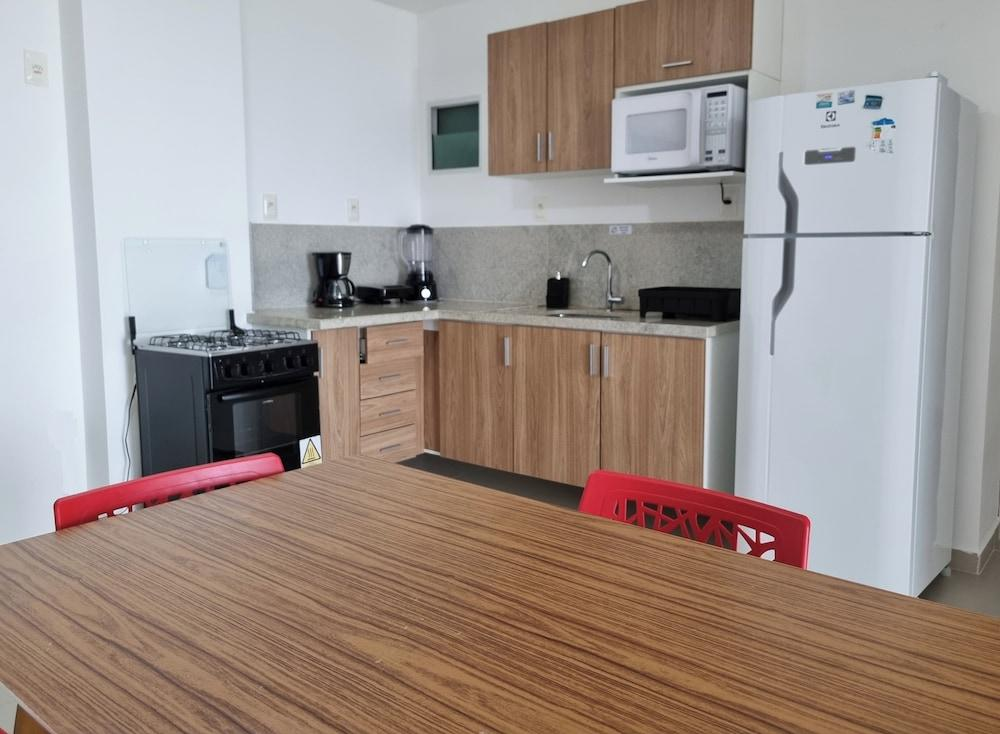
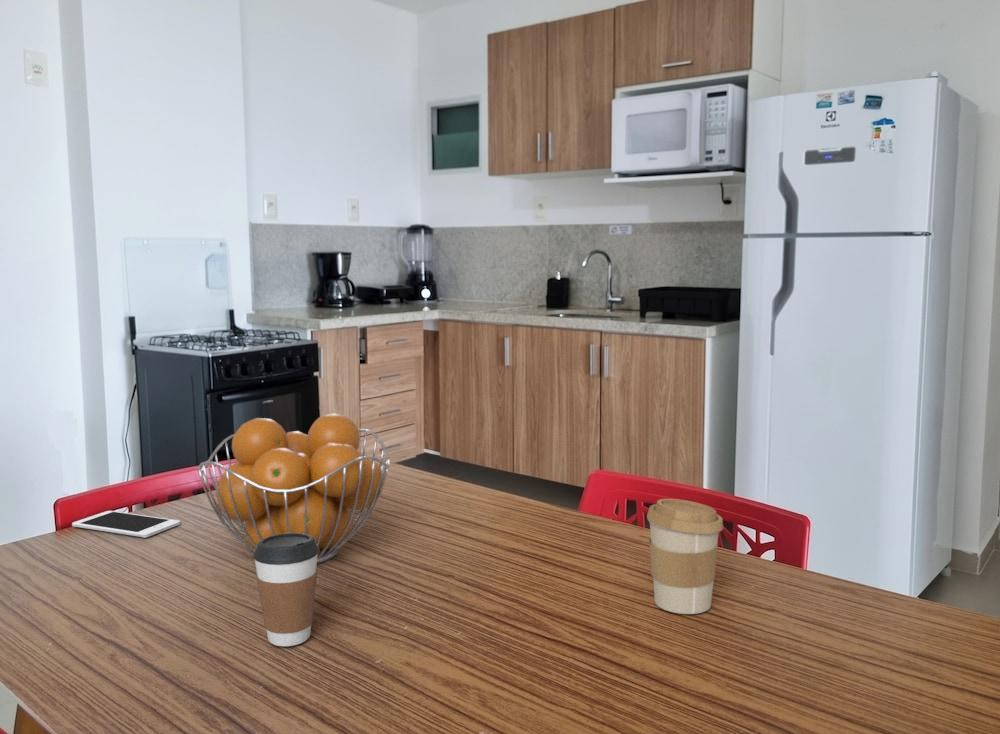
+ cell phone [71,510,181,539]
+ coffee cup [646,498,724,615]
+ fruit basket [197,413,391,564]
+ coffee cup [252,533,319,648]
